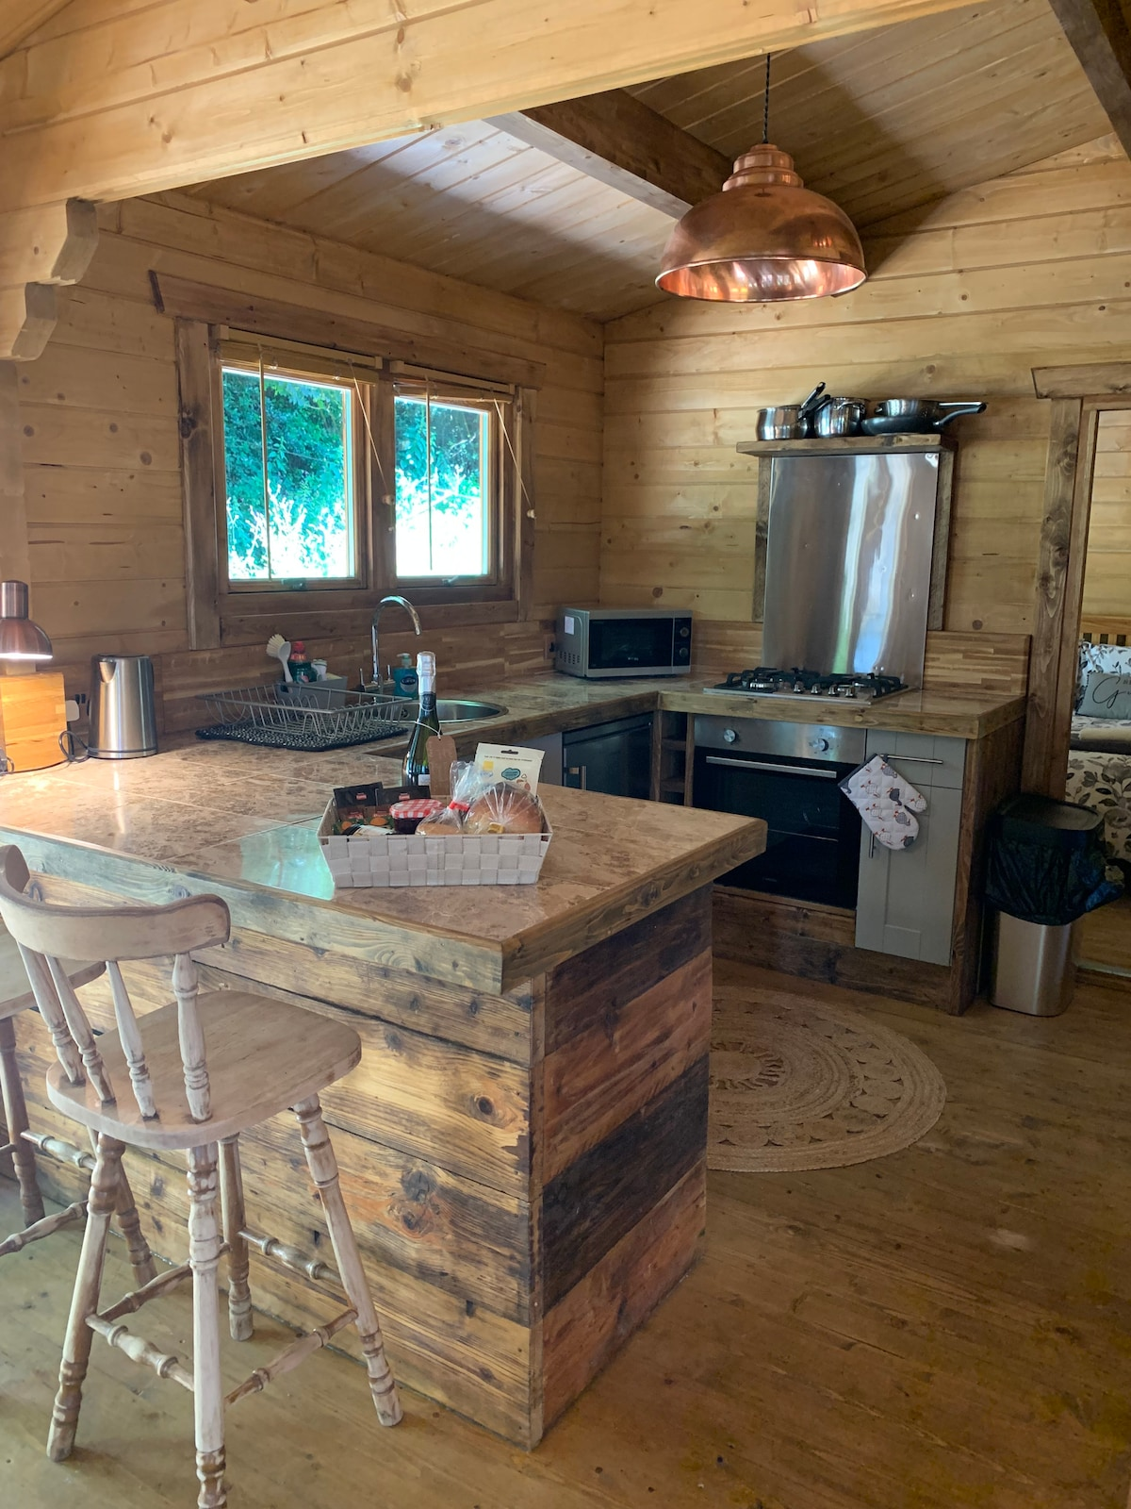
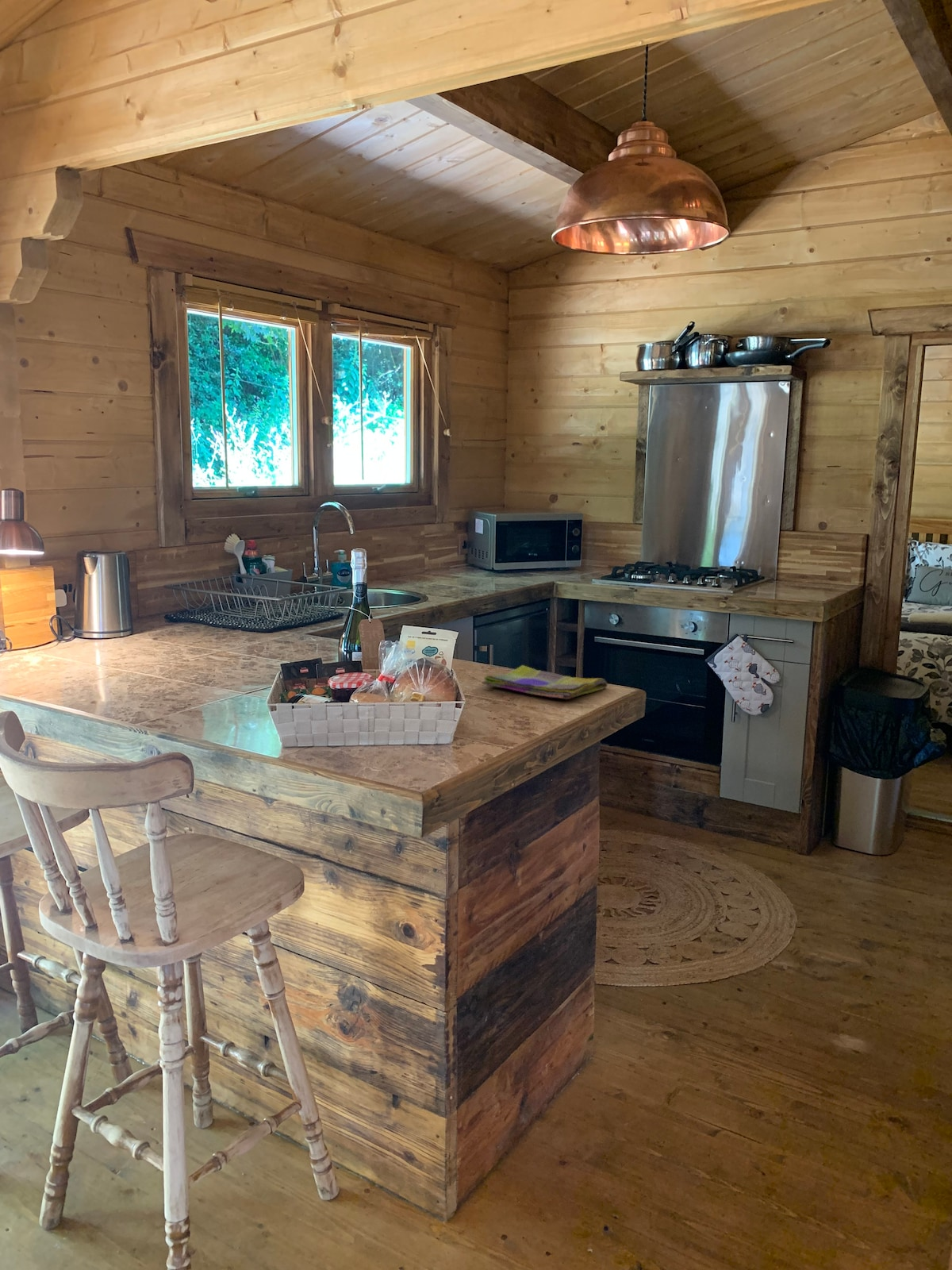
+ dish towel [481,664,608,700]
